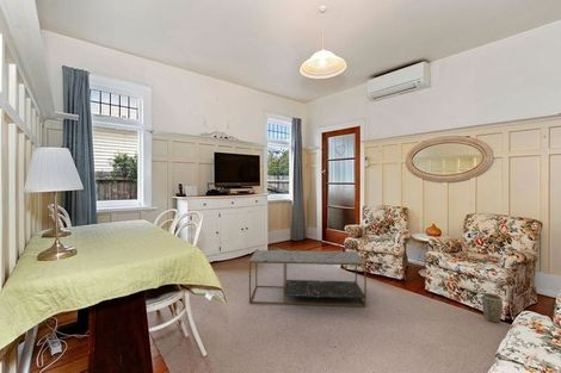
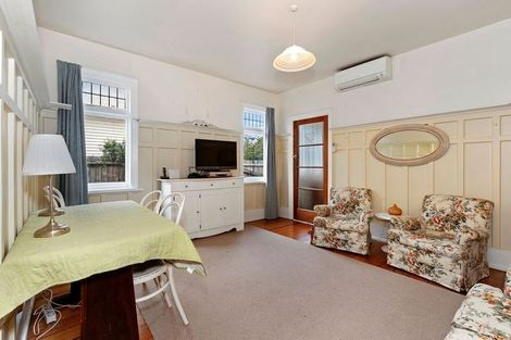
- plant pot [481,292,504,323]
- coffee table [248,249,368,307]
